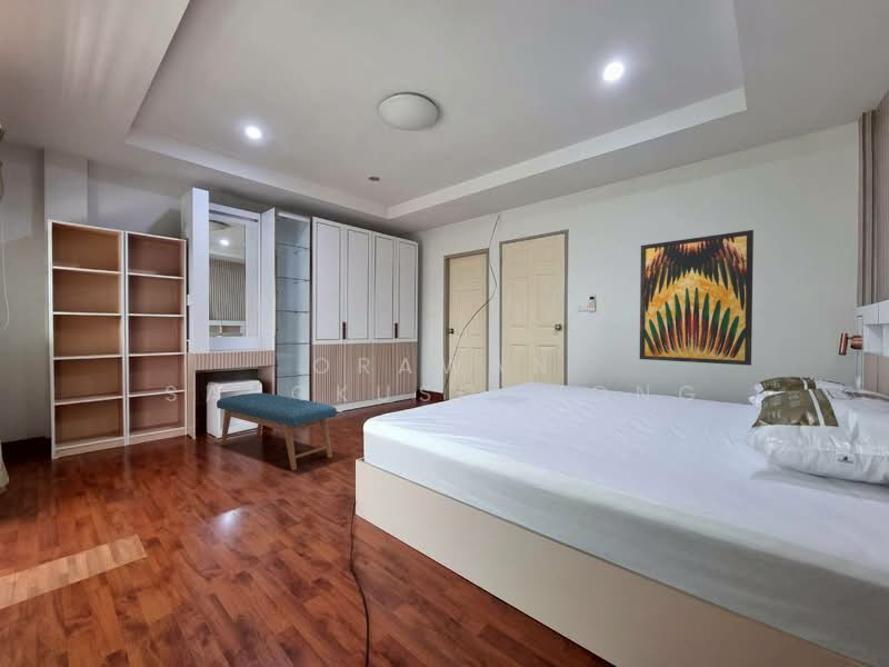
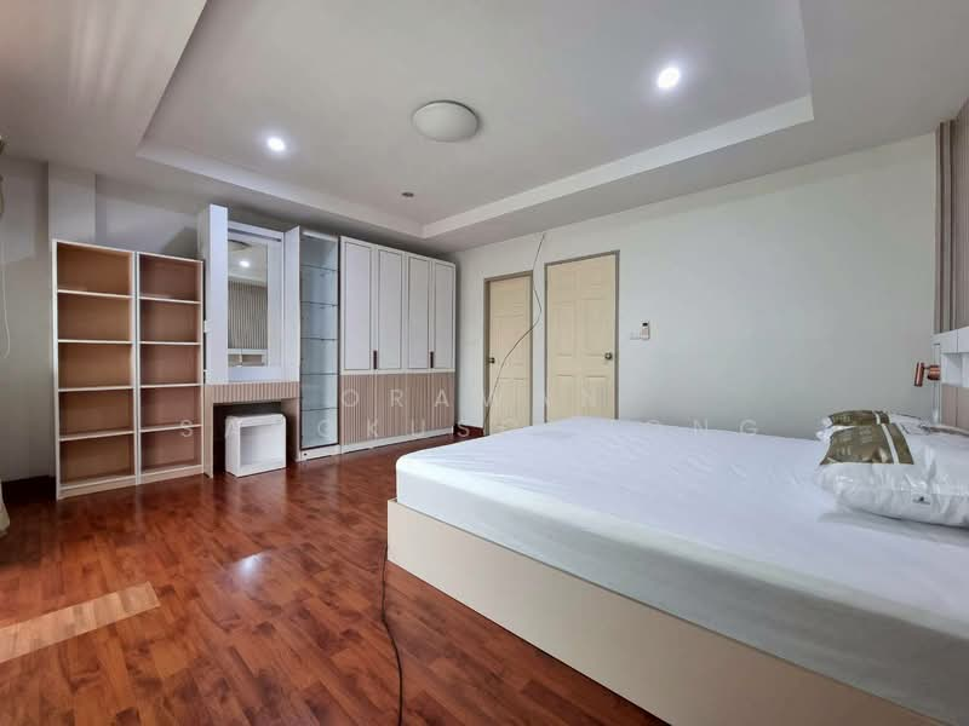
- wall art [639,229,755,367]
- bench [216,391,338,471]
